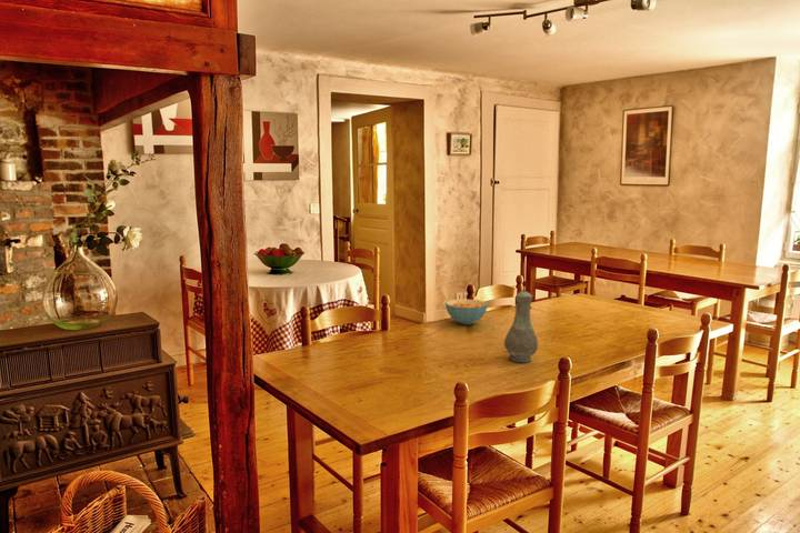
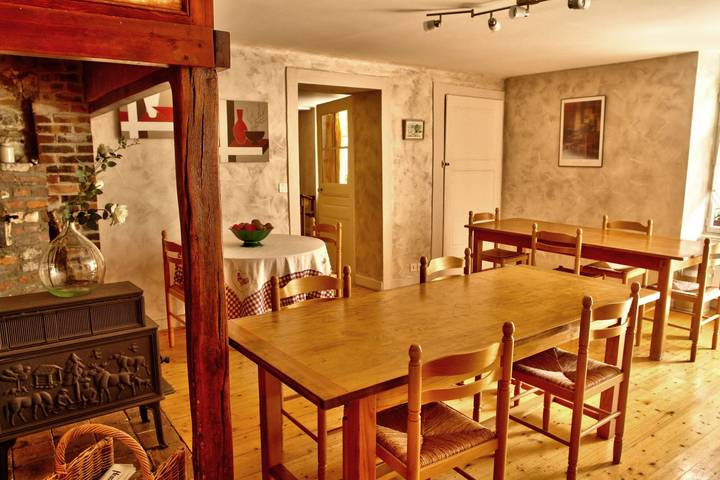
- vase [503,288,539,363]
- cereal bowl [444,298,489,325]
